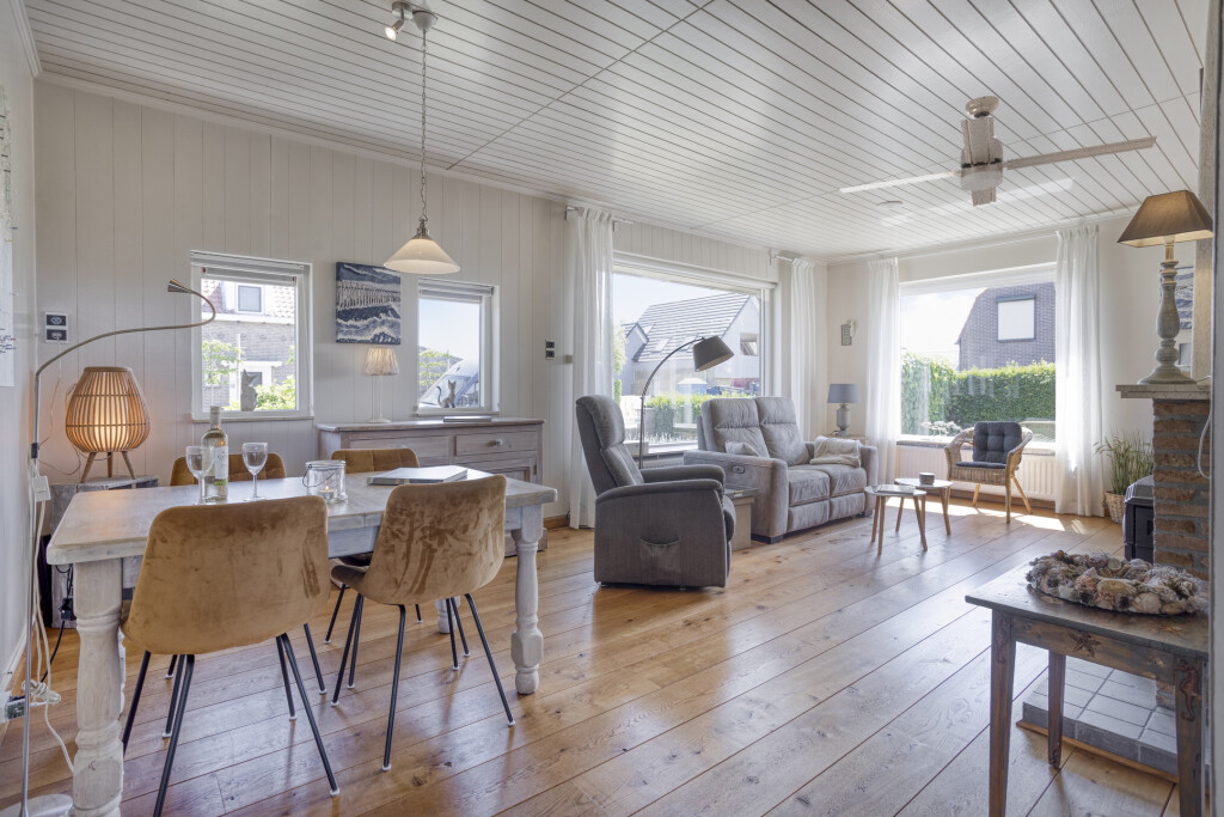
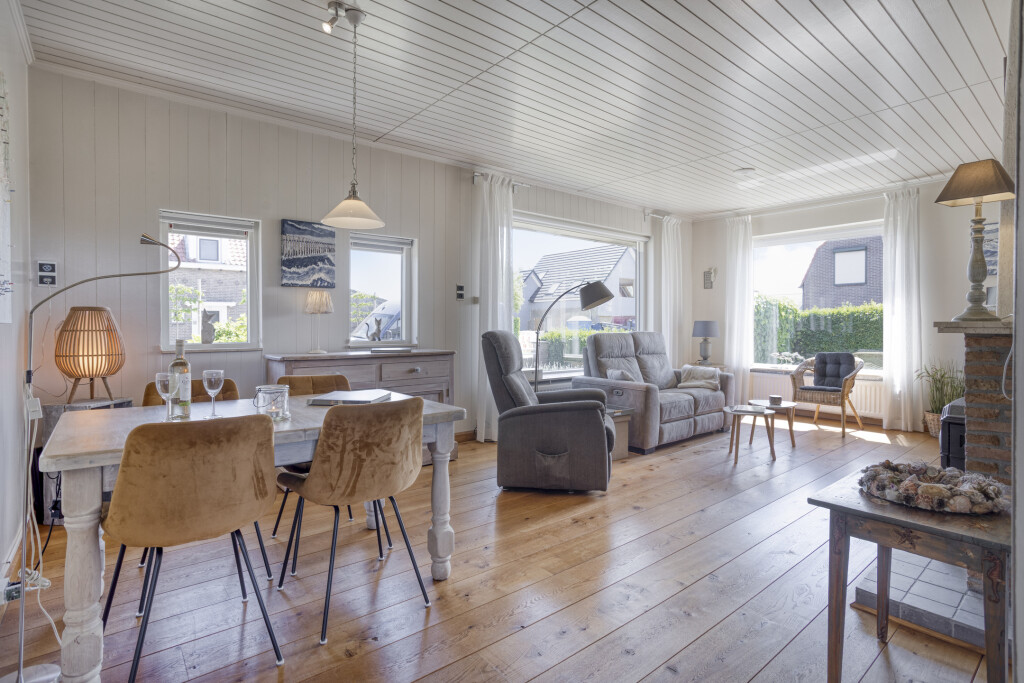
- electric fan [838,94,1158,208]
